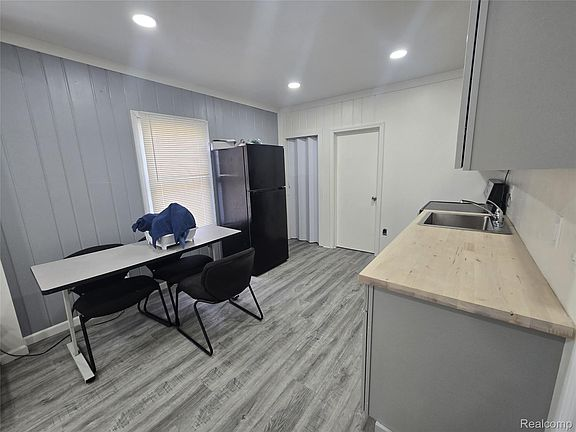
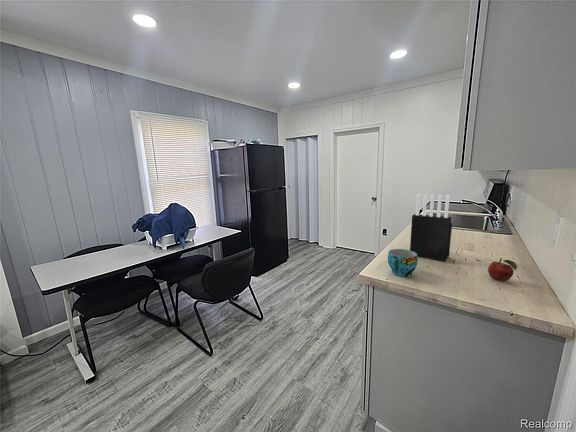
+ cup [387,248,419,277]
+ knife block [409,193,453,263]
+ fruit [487,257,518,282]
